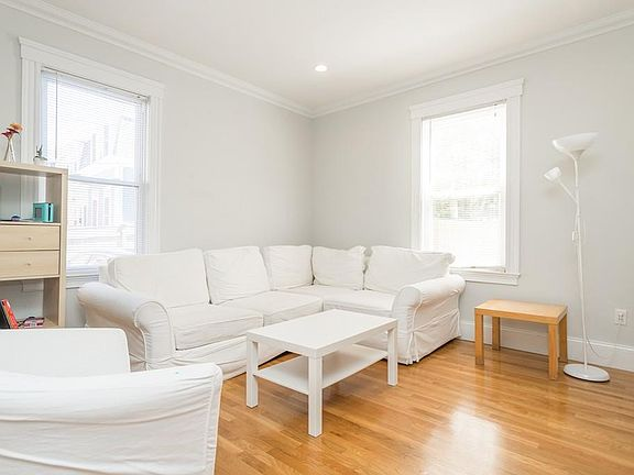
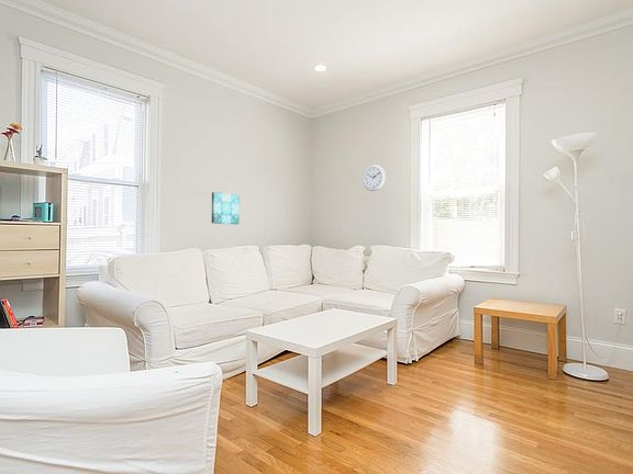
+ wall clock [362,163,387,192]
+ wall art [211,191,241,225]
